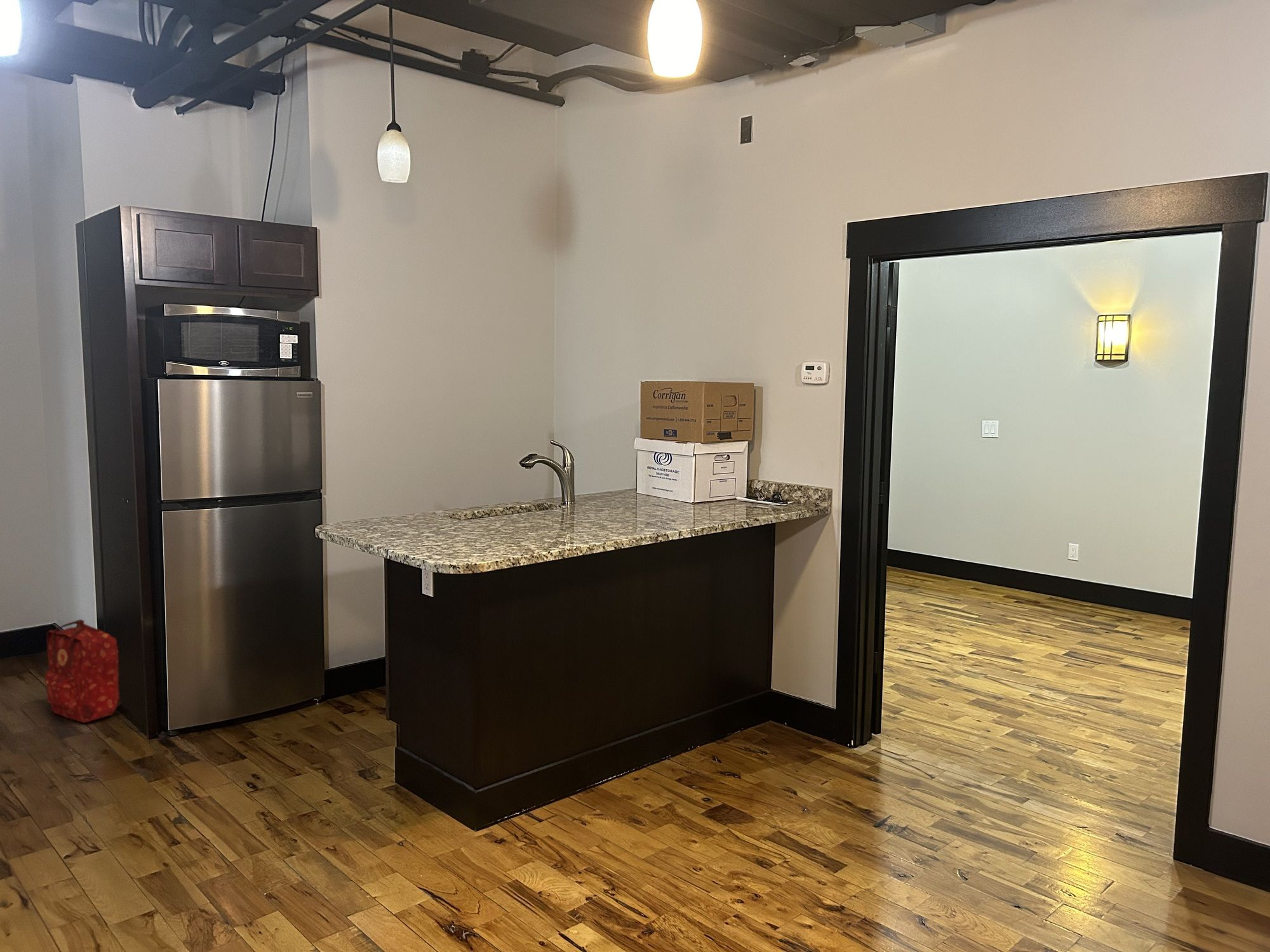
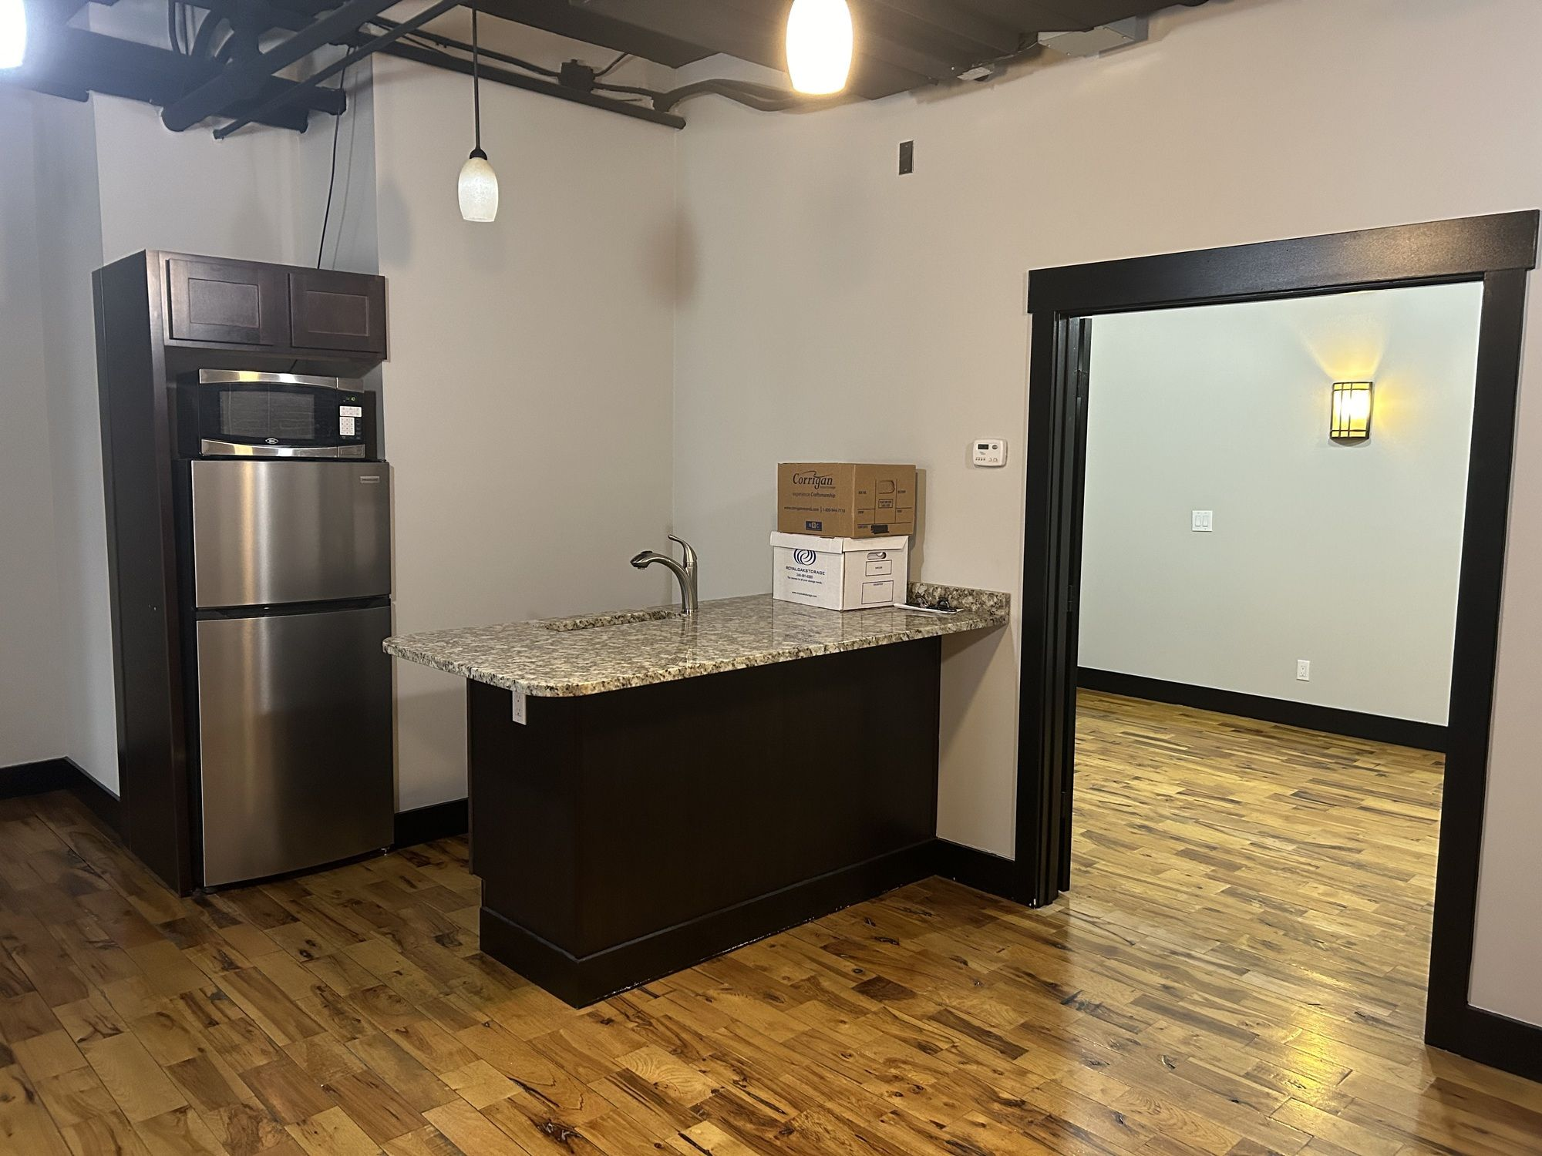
- backpack [44,619,121,724]
